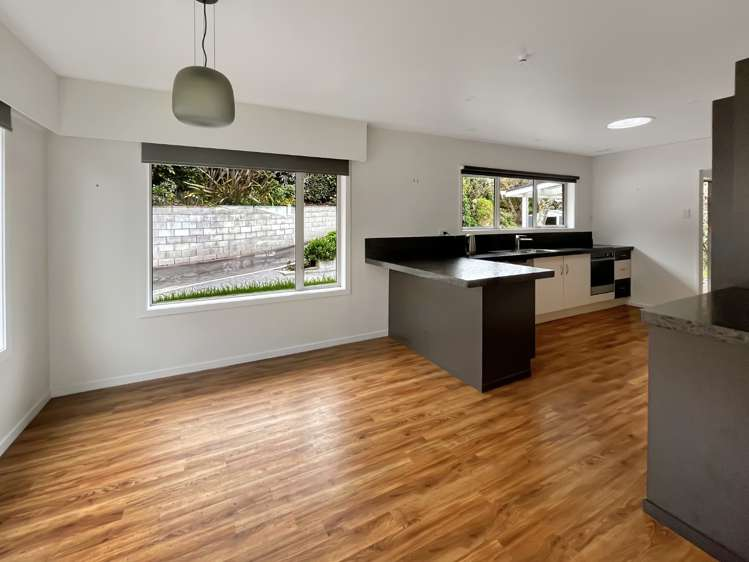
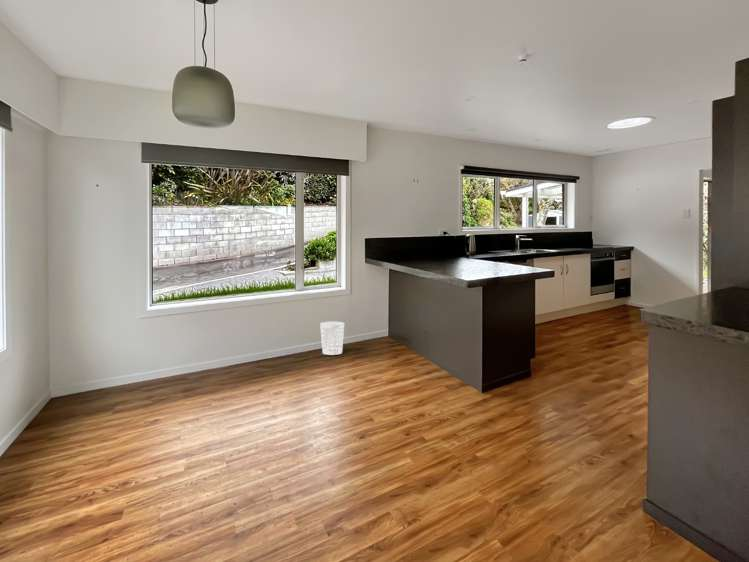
+ wastebasket [319,321,345,356]
